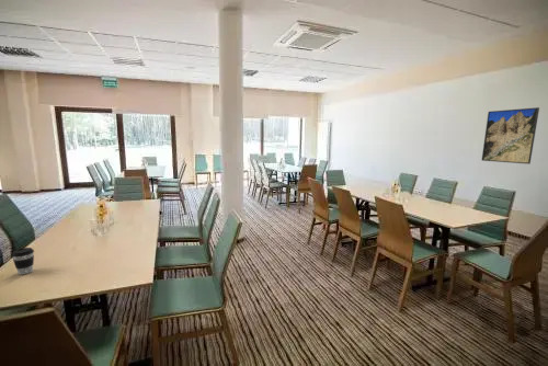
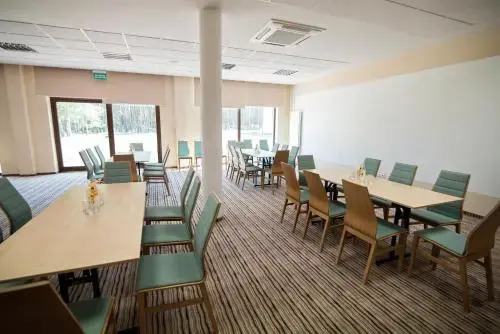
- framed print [481,106,540,165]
- coffee cup [11,247,35,276]
